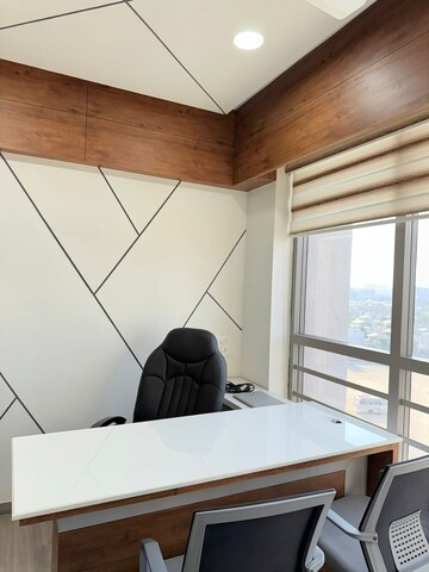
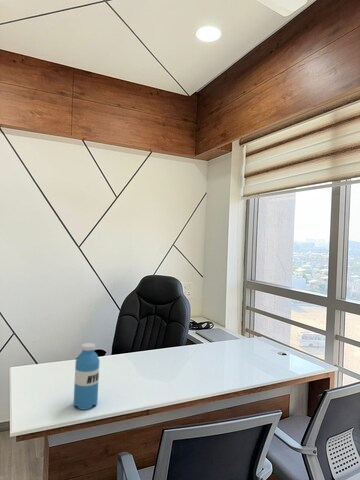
+ water bottle [72,342,101,411]
